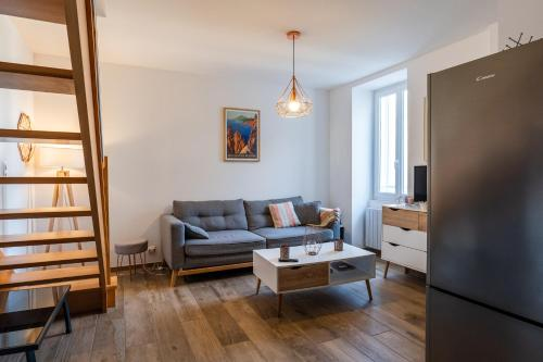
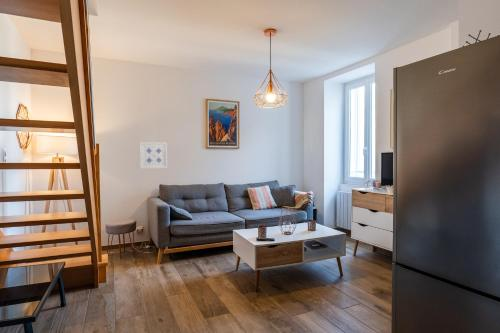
+ wall art [139,141,168,169]
